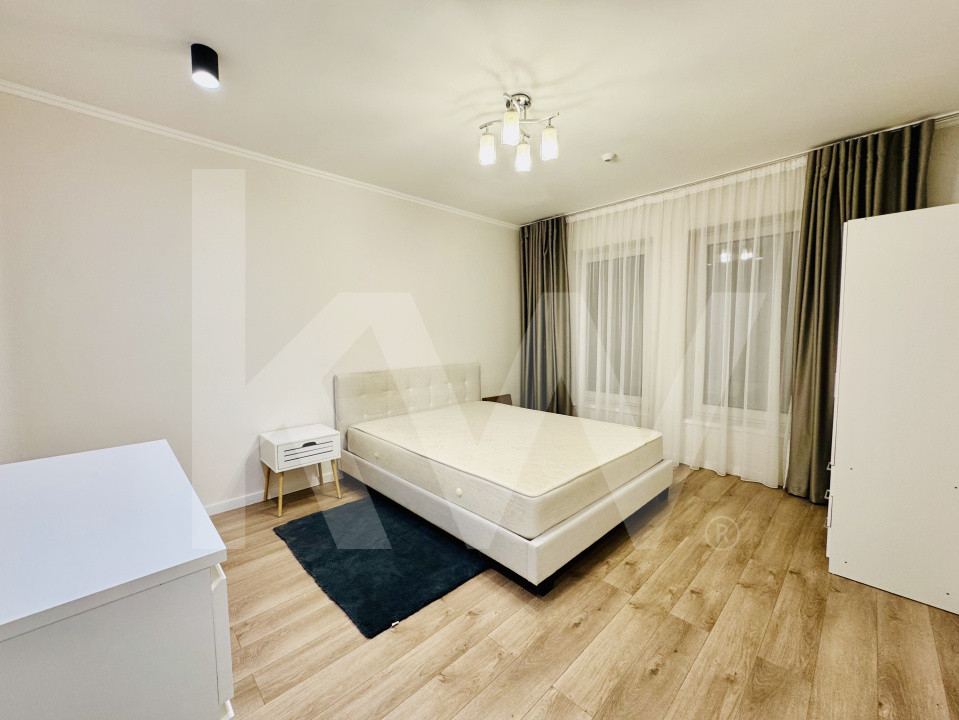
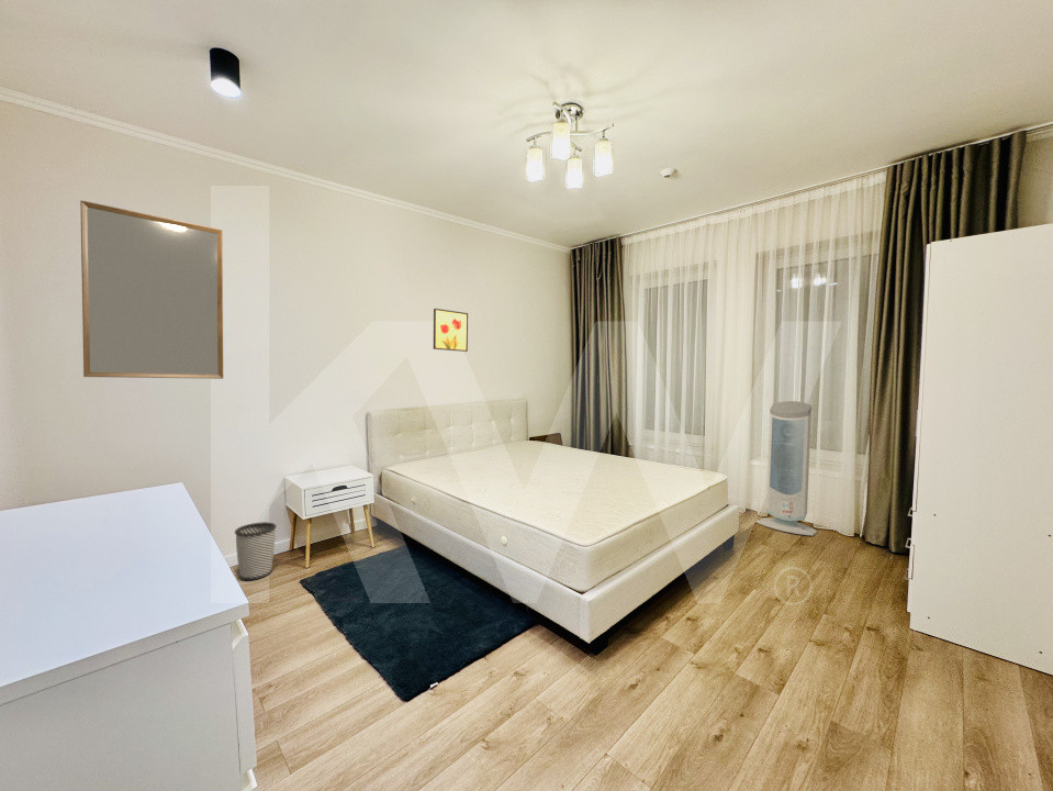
+ wastebasket [234,521,278,581]
+ home mirror [79,200,224,380]
+ air purifier [755,400,818,537]
+ wall art [433,308,469,353]
